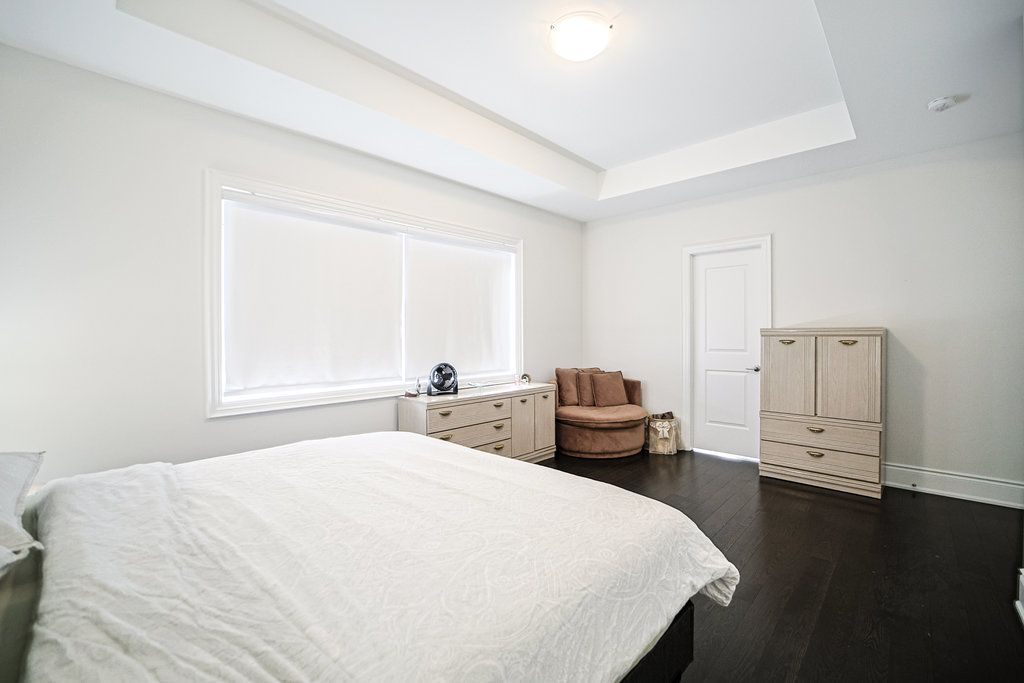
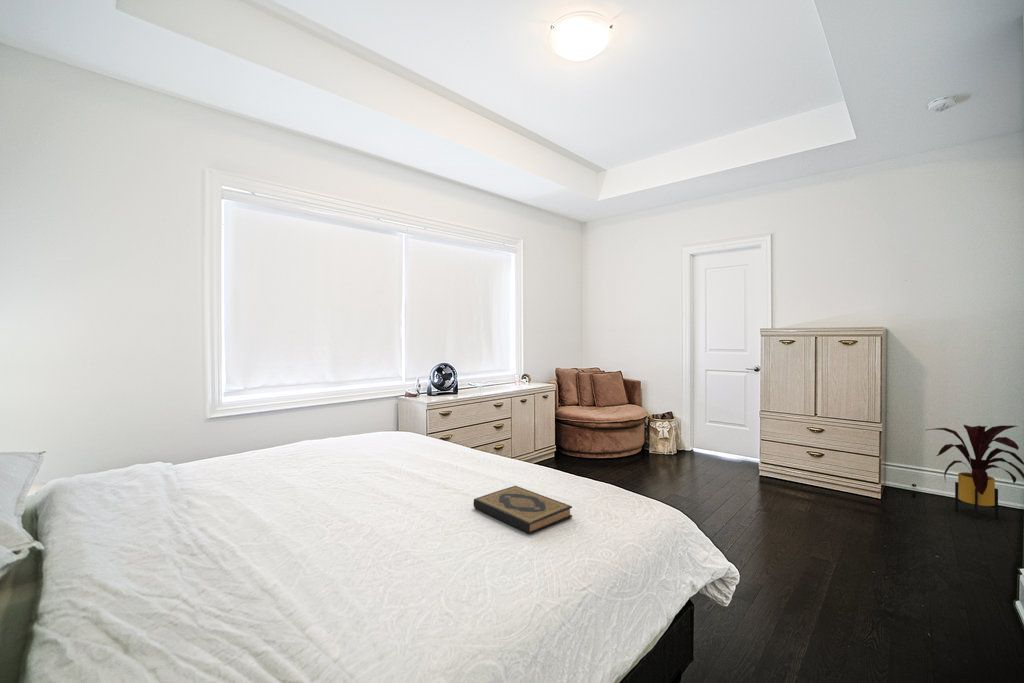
+ hardback book [472,485,573,535]
+ house plant [926,424,1024,520]
